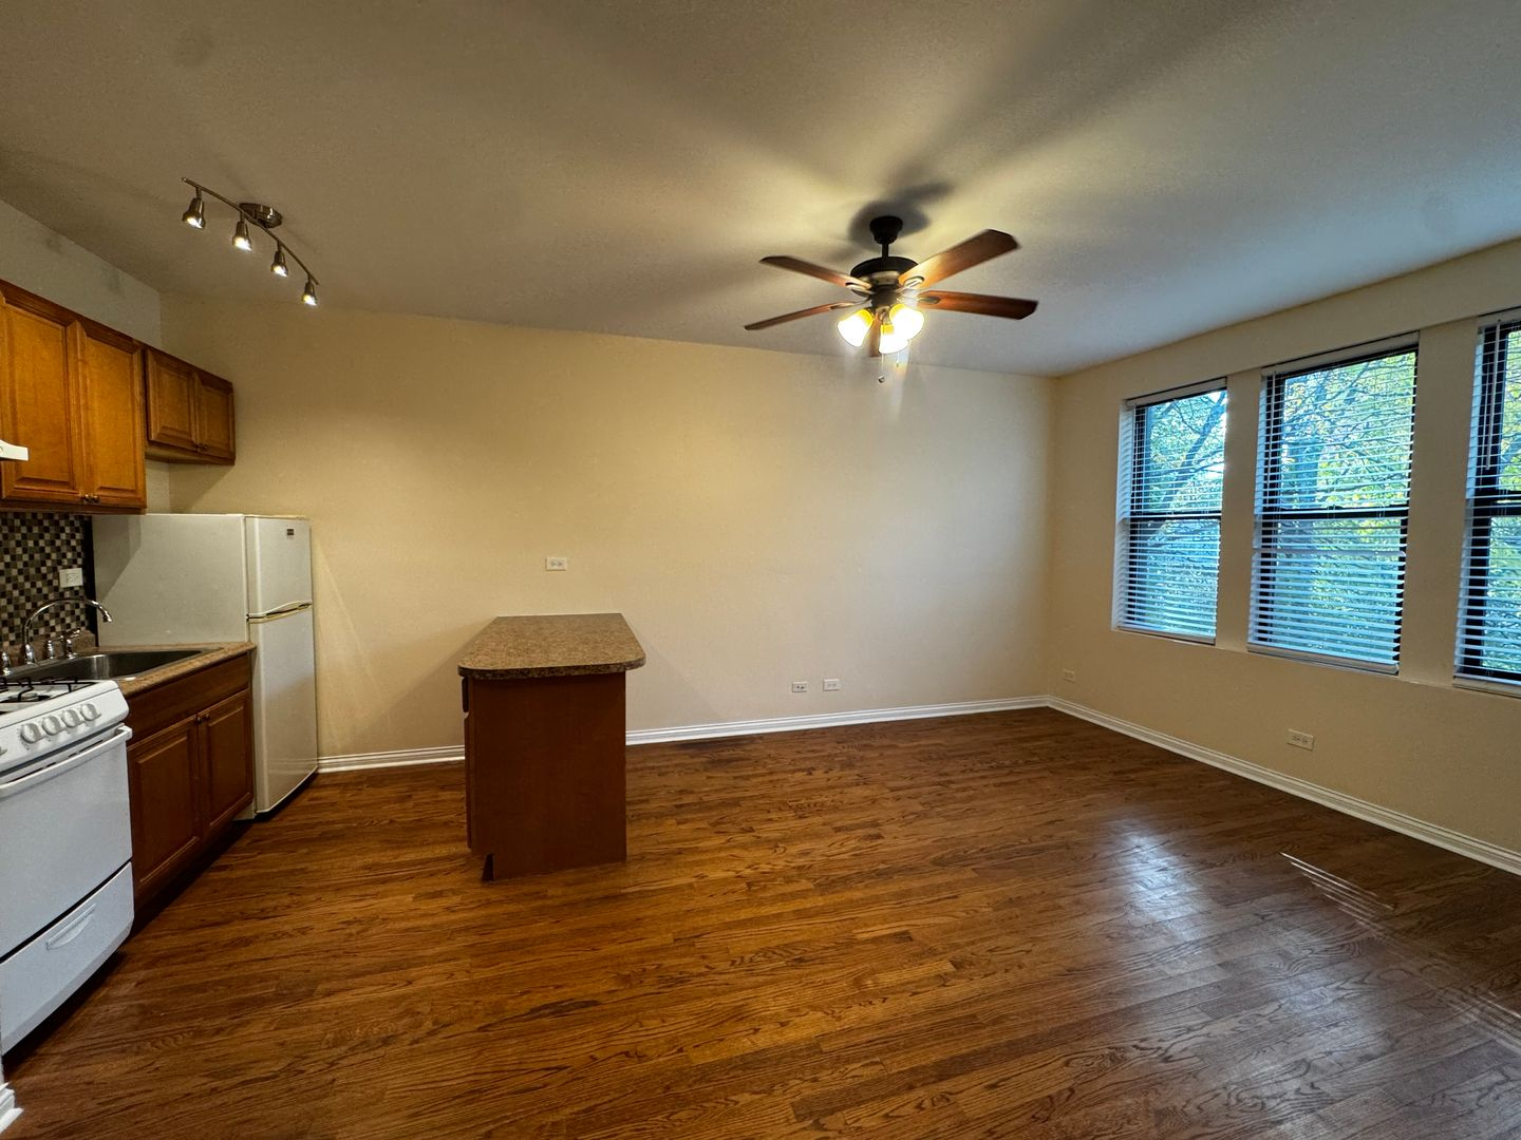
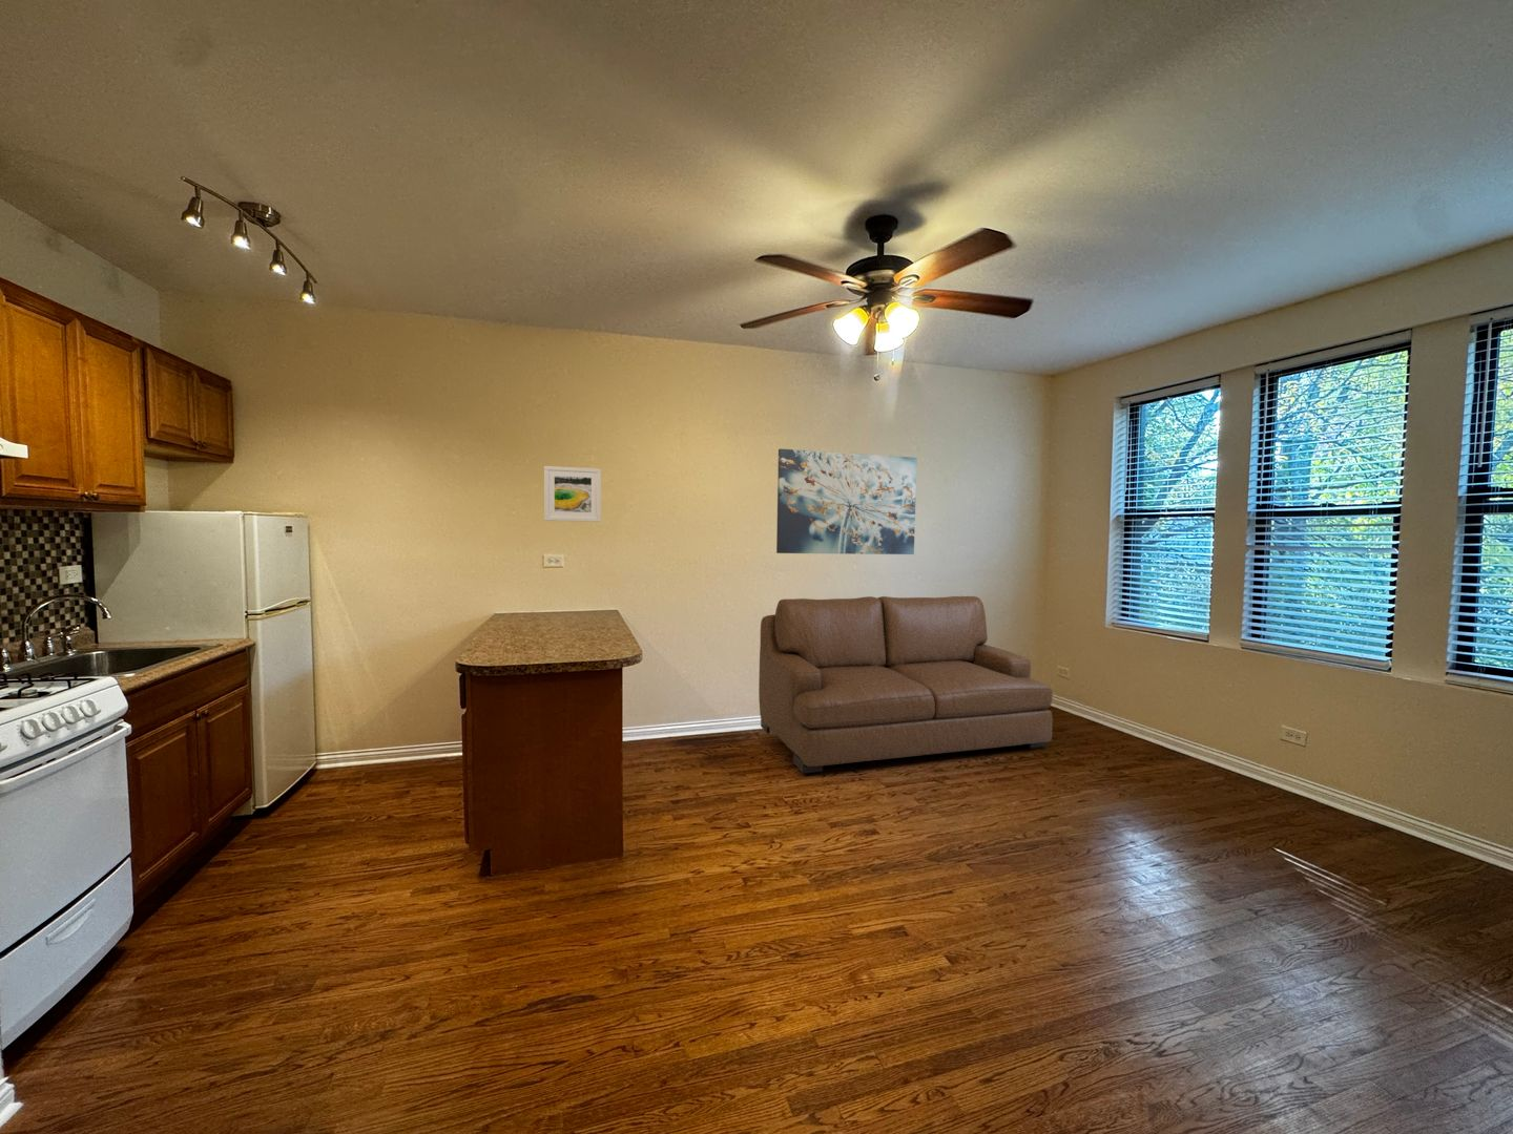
+ sofa [758,596,1054,775]
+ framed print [543,465,602,523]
+ wall art [776,448,919,555]
